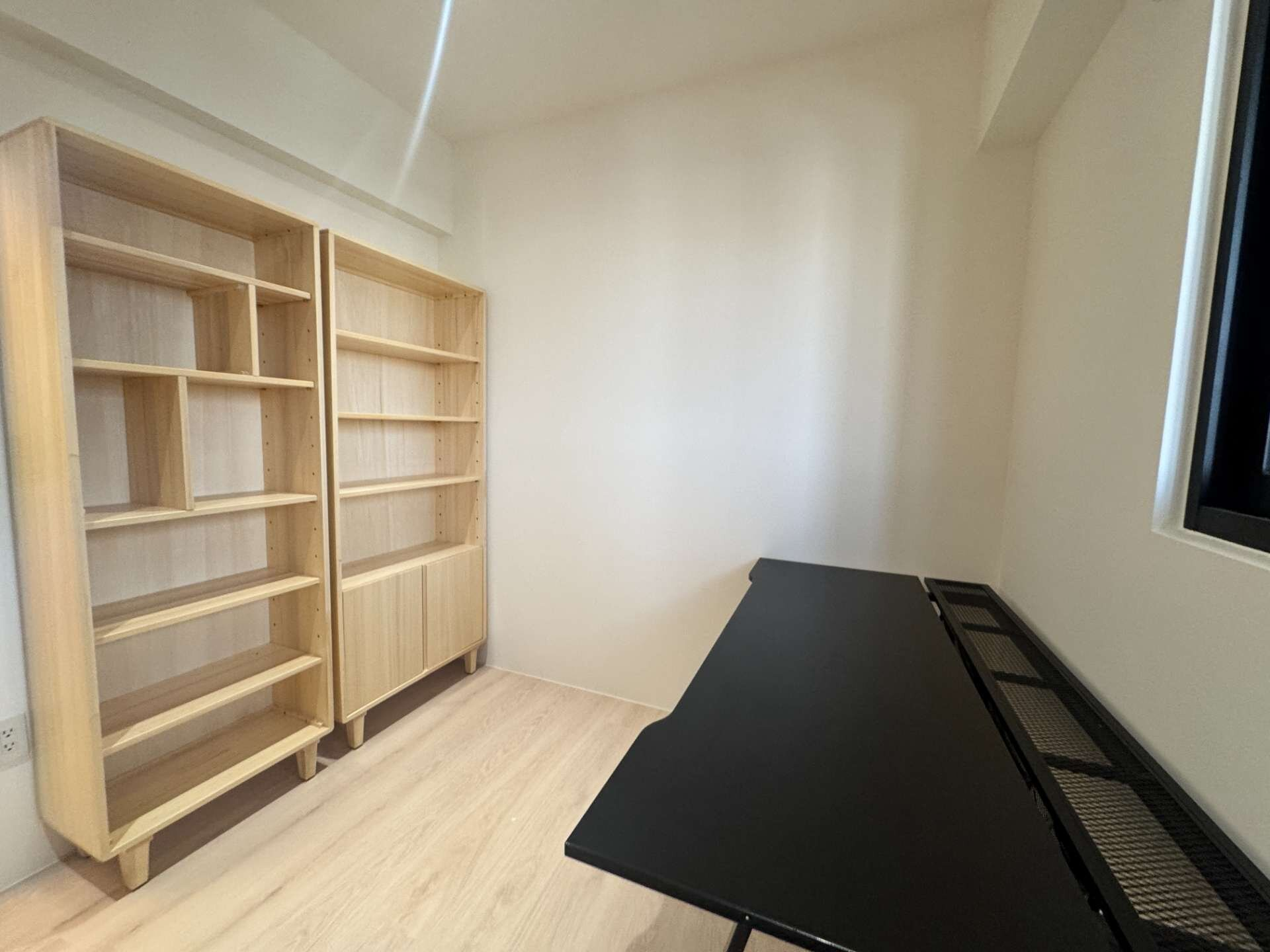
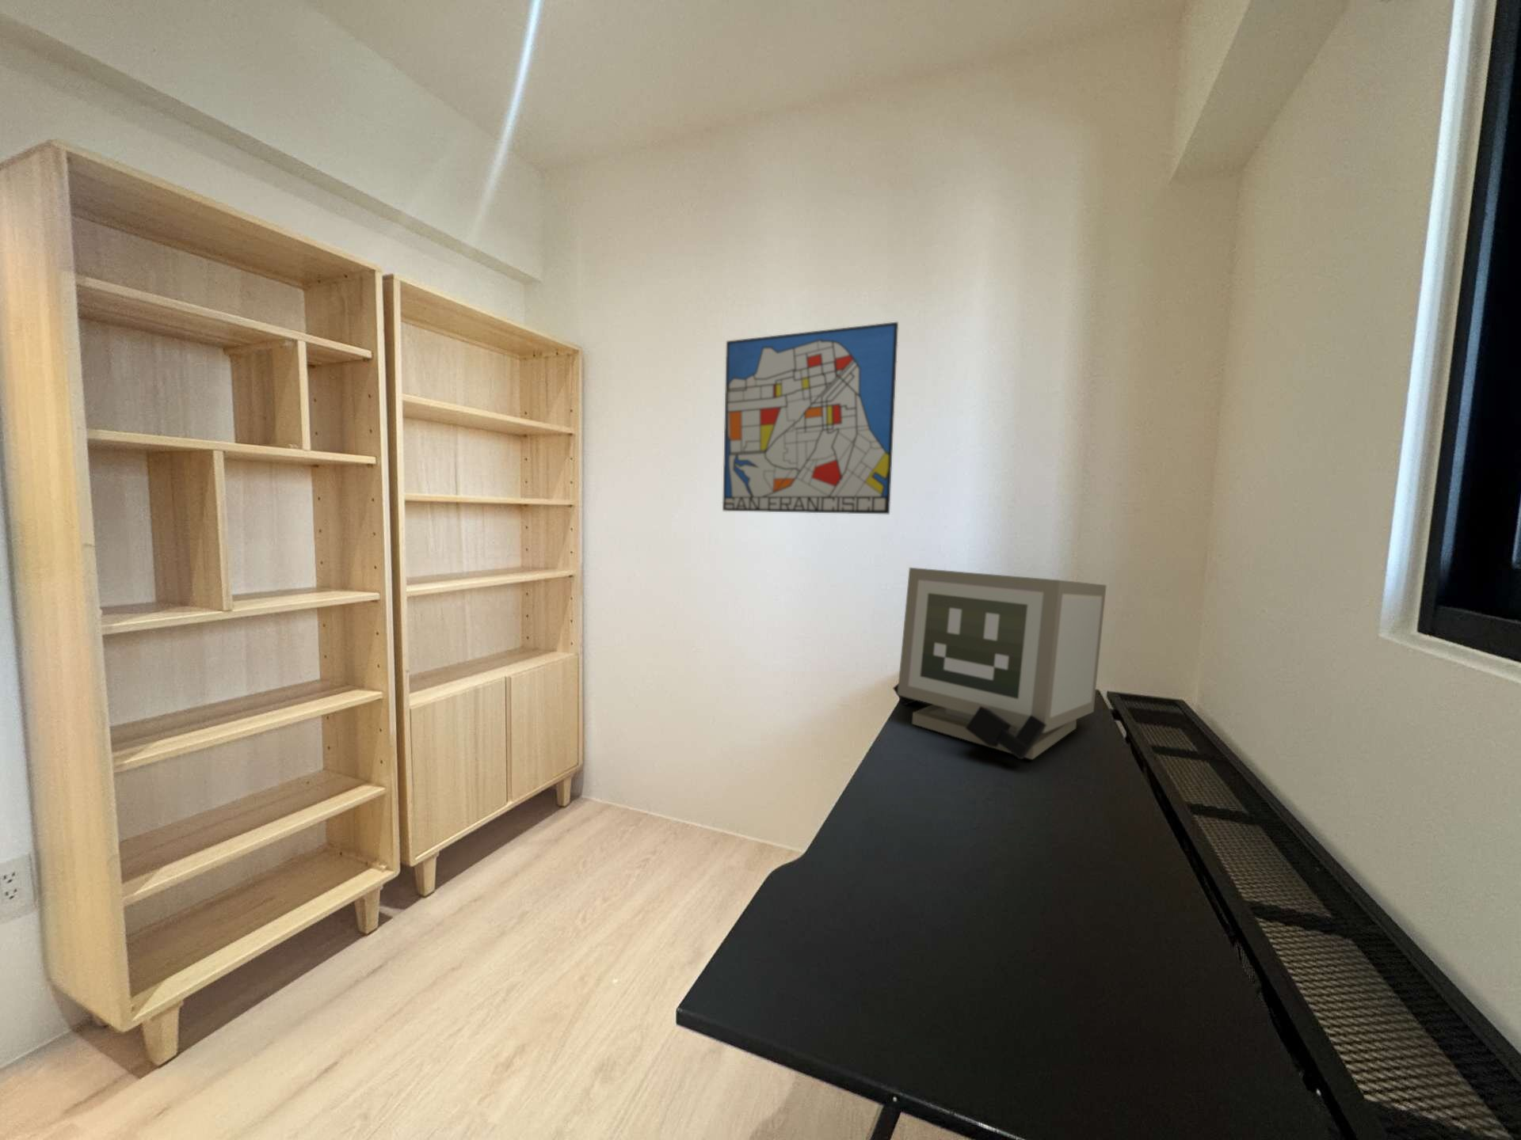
+ computer monitor [892,566,1108,760]
+ wall art [722,321,899,515]
